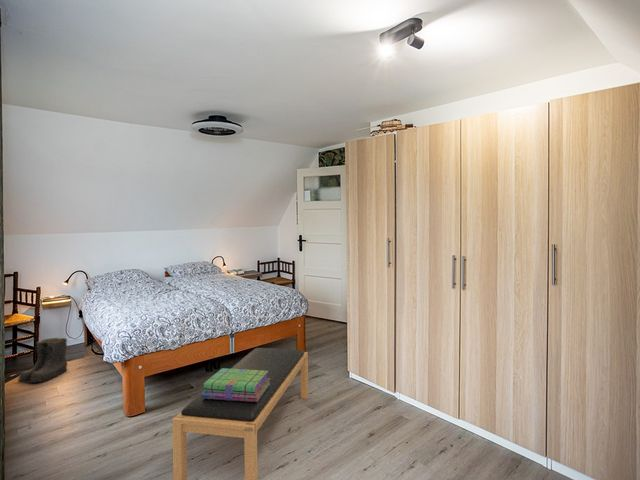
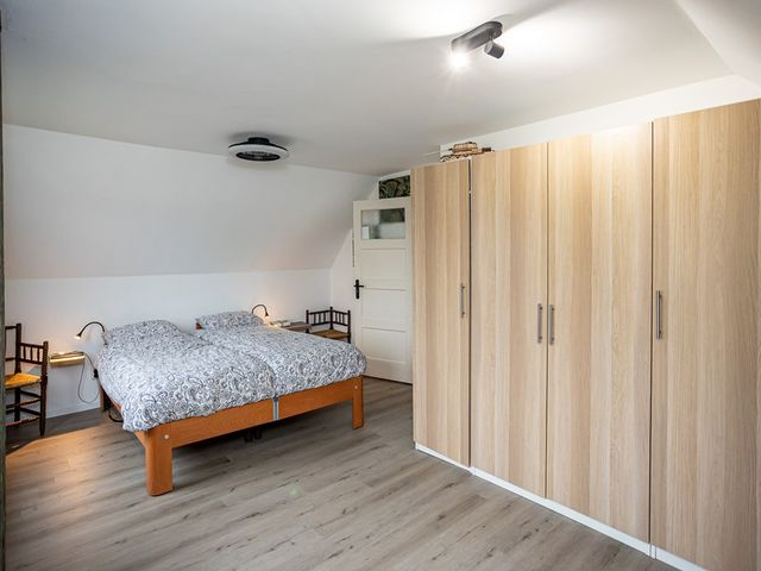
- bench [171,347,309,480]
- boots [17,337,70,384]
- stack of books [201,367,270,402]
